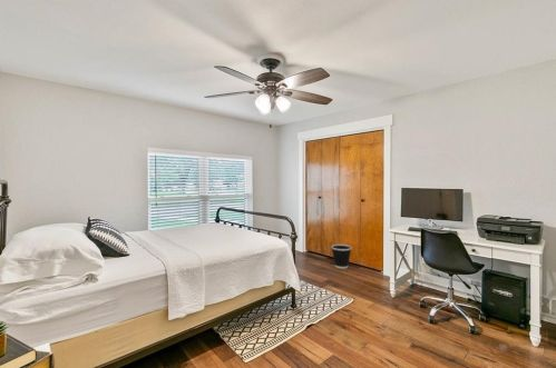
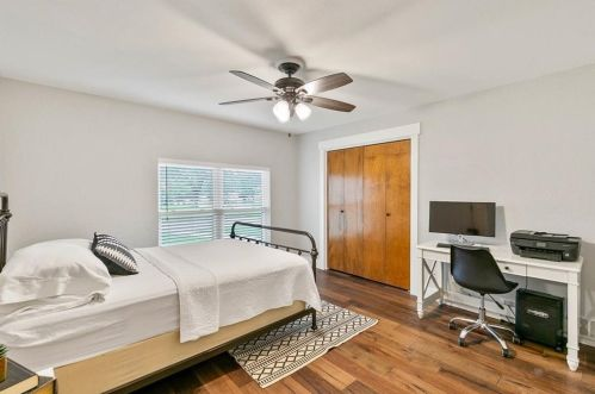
- wastebasket [330,243,353,269]
